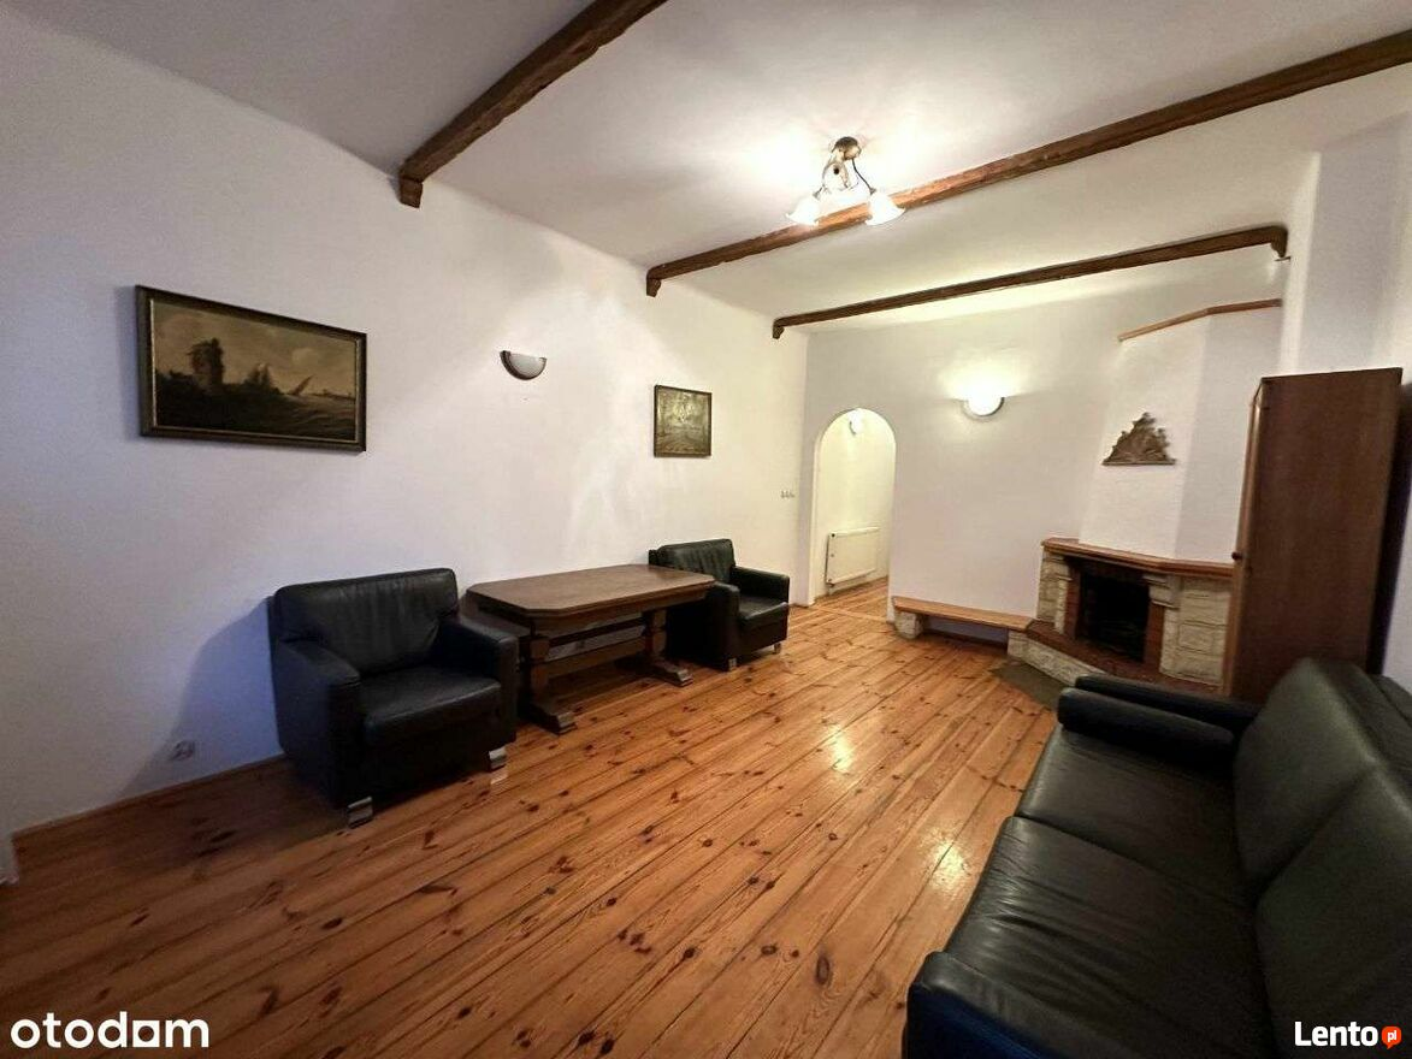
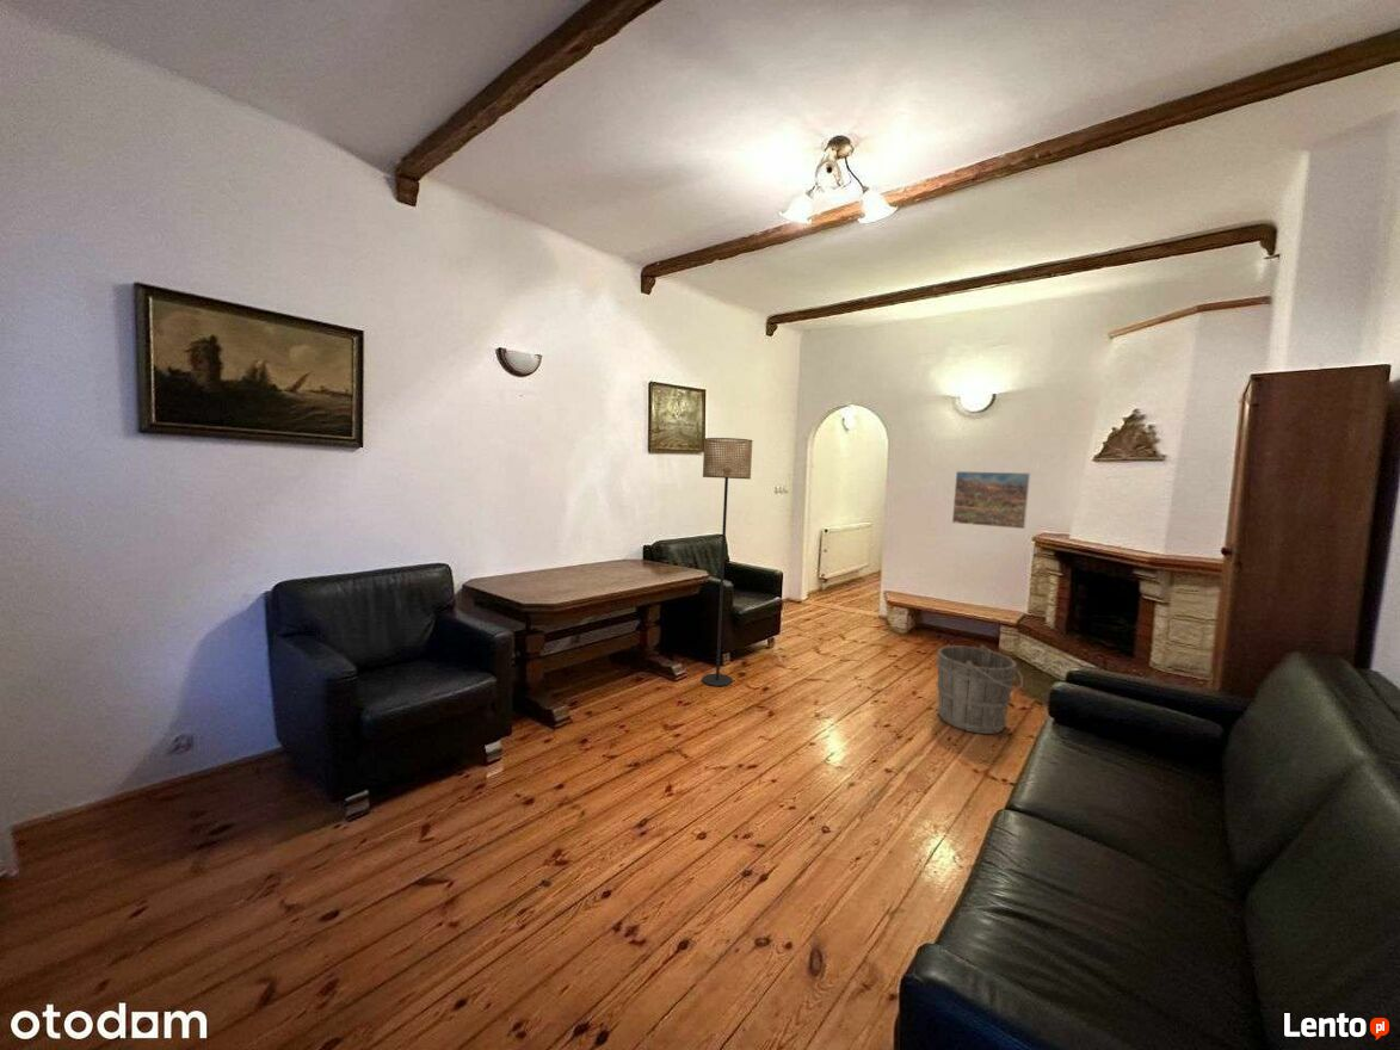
+ floor lamp [701,437,754,687]
+ bucket [935,644,1024,735]
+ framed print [951,470,1031,530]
